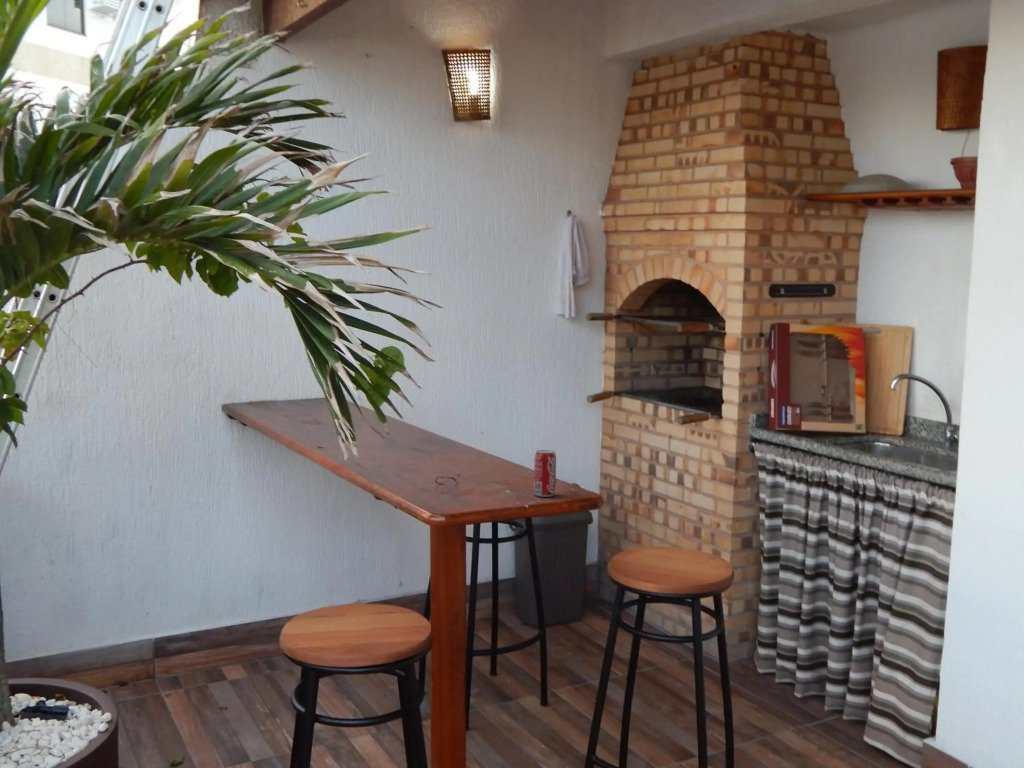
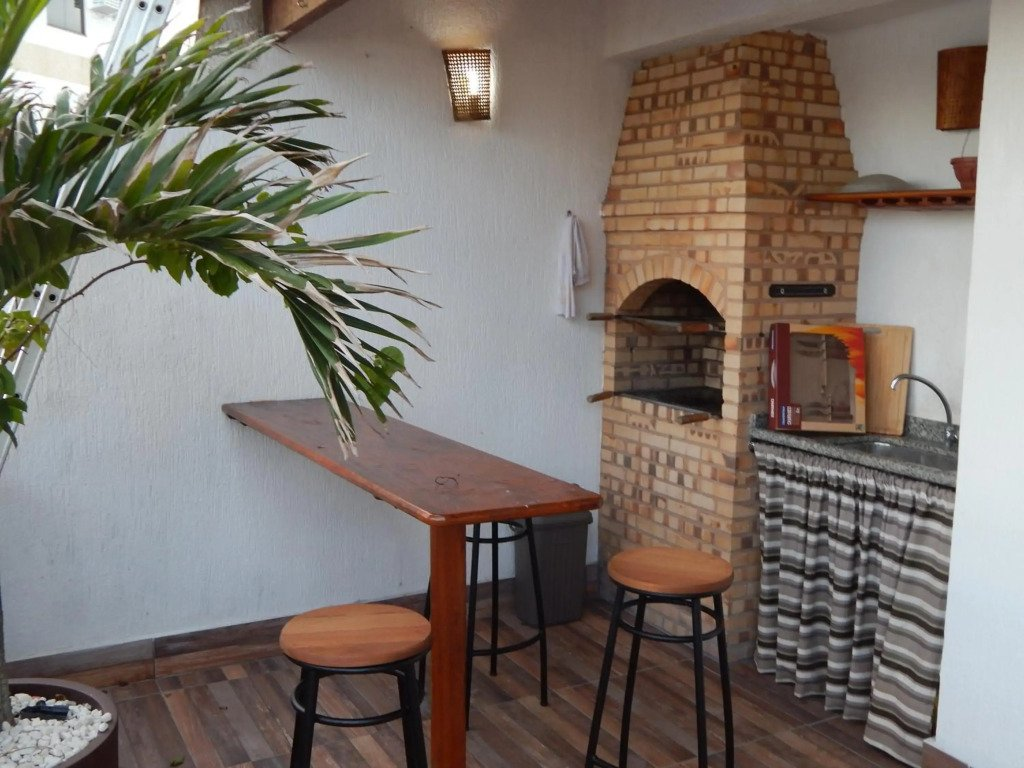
- beverage can [533,449,557,498]
